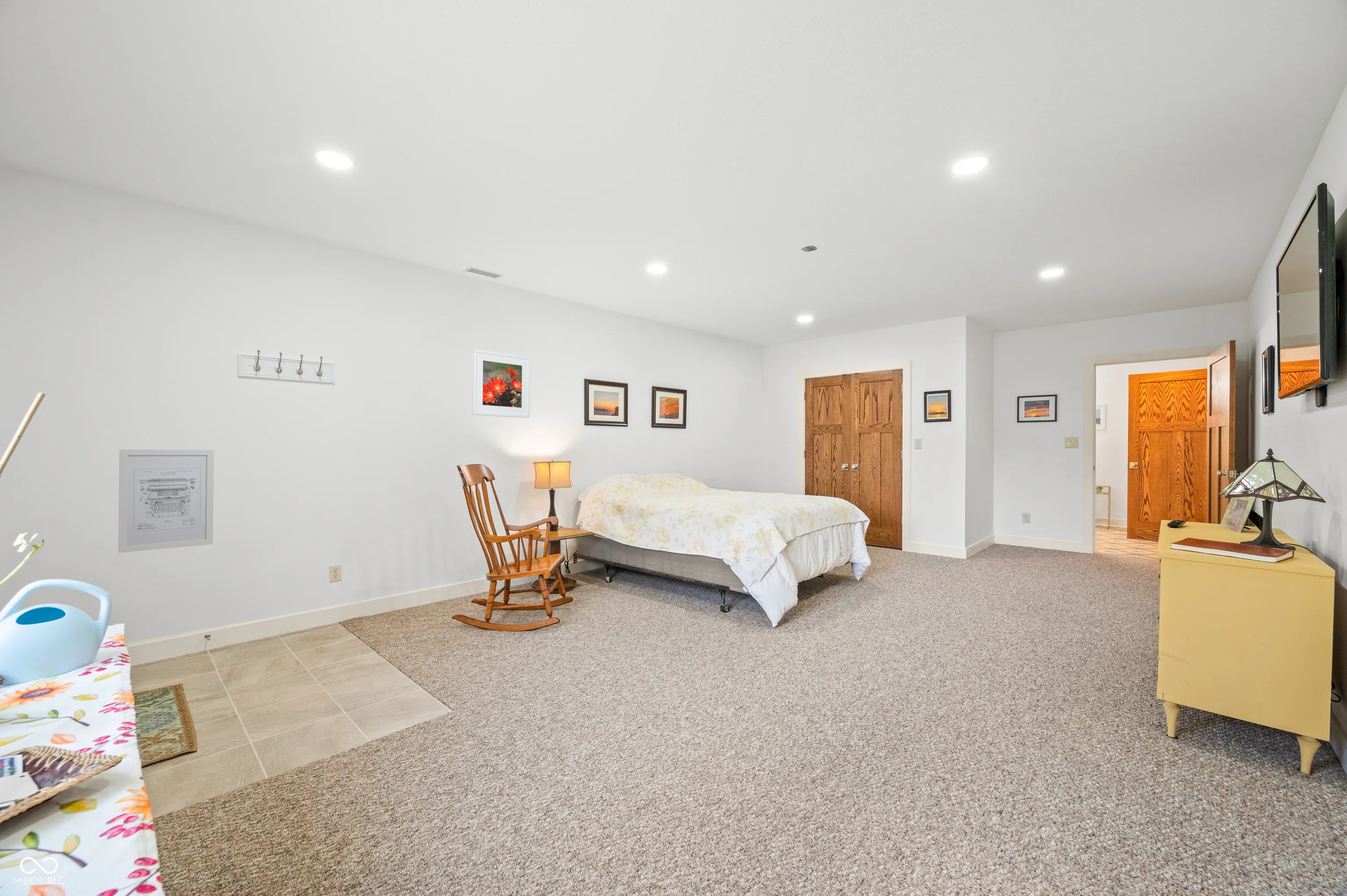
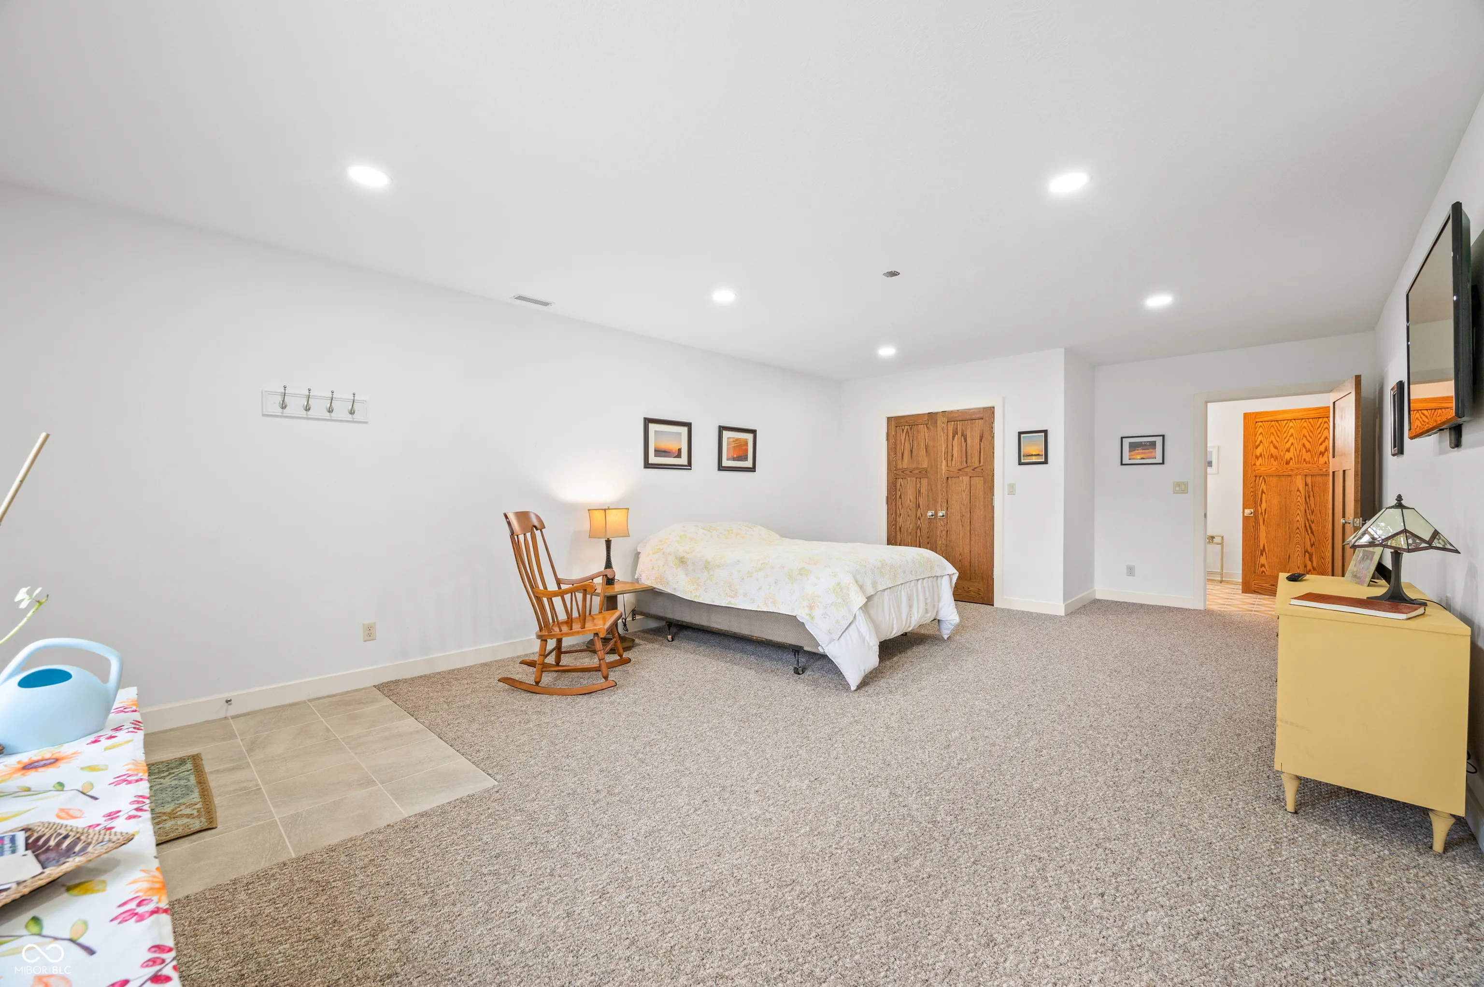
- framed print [471,348,531,418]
- wall art [118,449,214,553]
